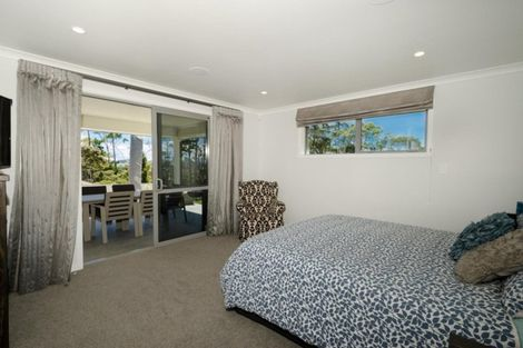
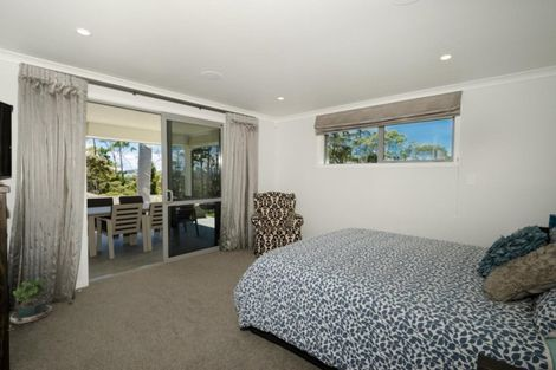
+ potted plant [8,277,53,332]
